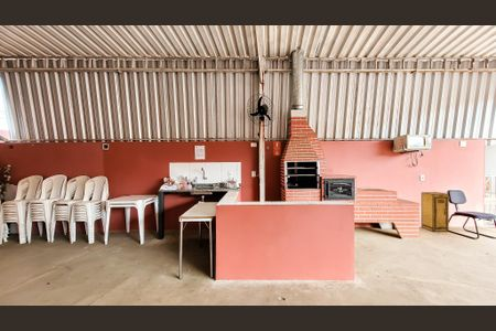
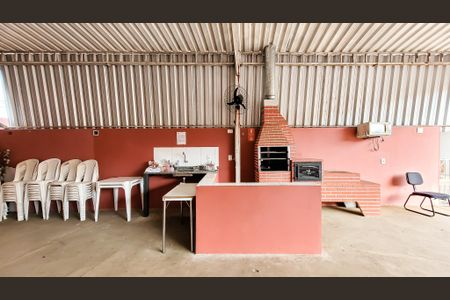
- storage cabinet [420,191,450,233]
